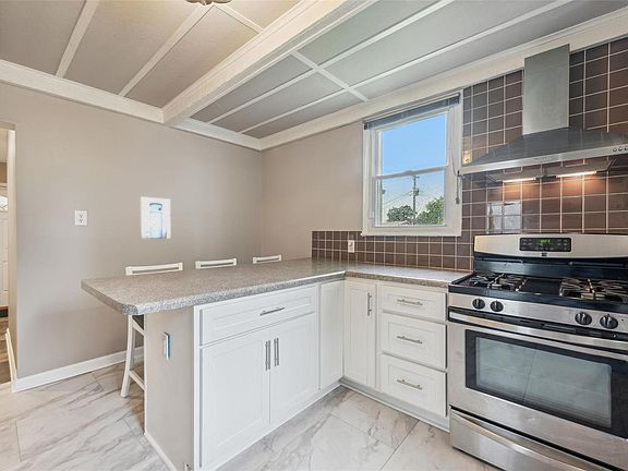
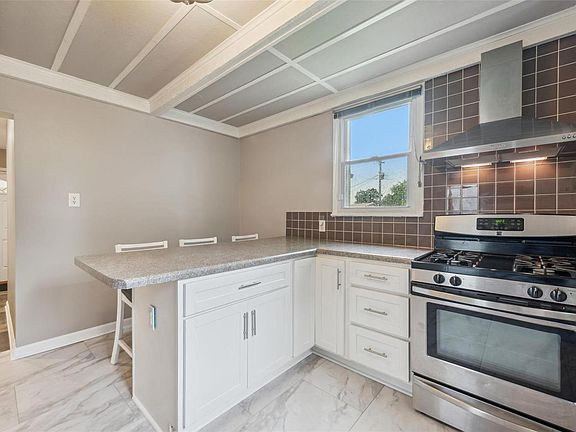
- wall art [138,196,171,240]
